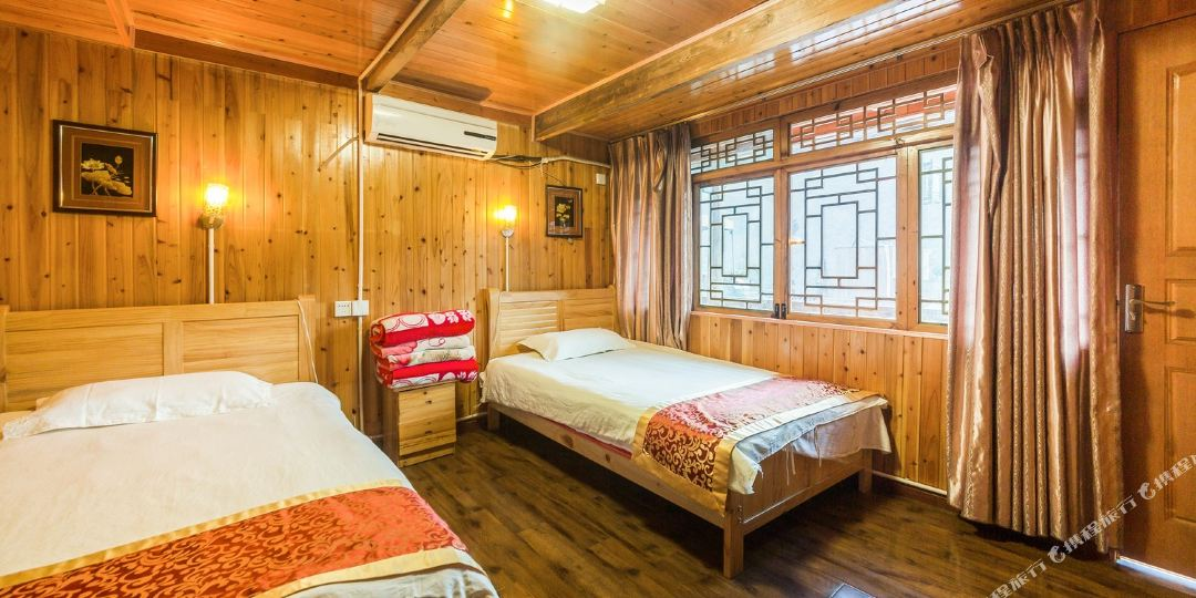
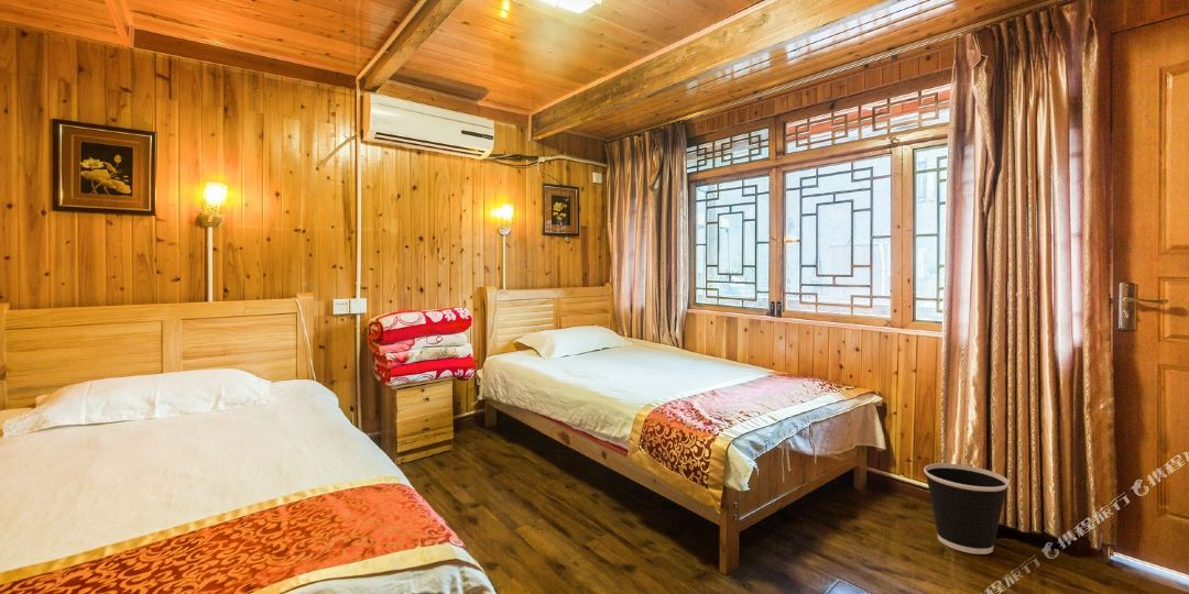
+ wastebasket [923,462,1011,556]
